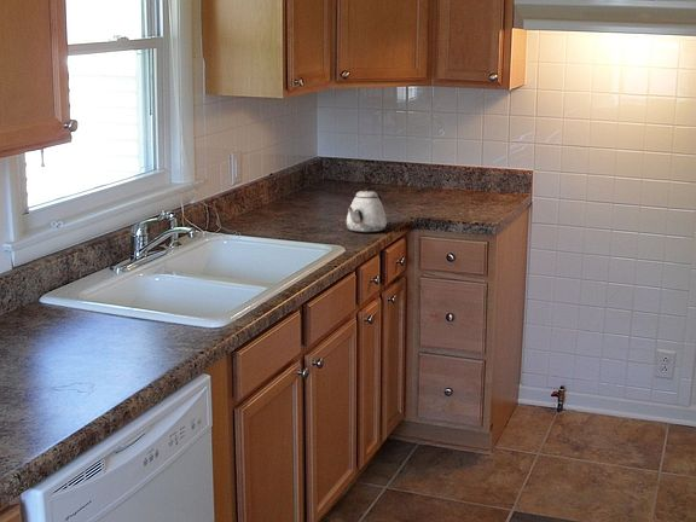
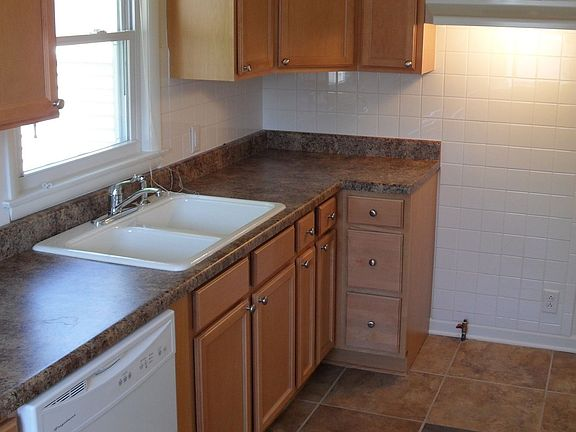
- teapot [346,186,388,233]
